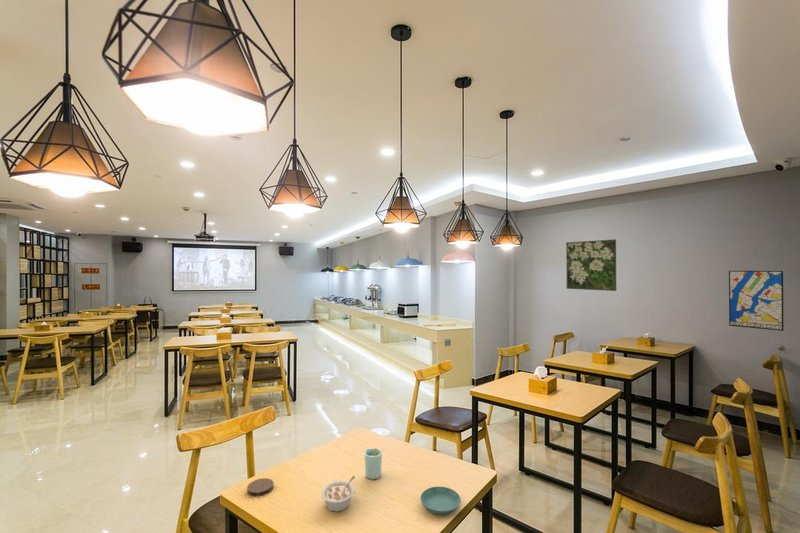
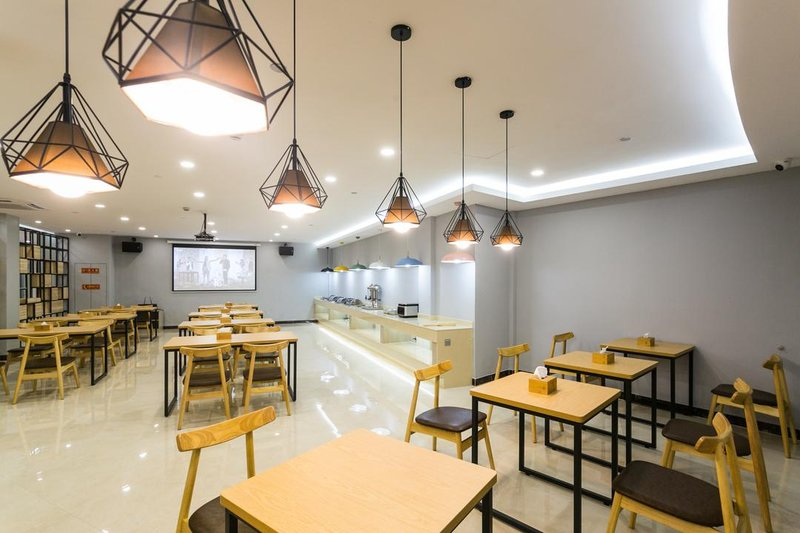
- coaster [246,477,275,497]
- legume [320,475,356,513]
- saucer [420,485,462,515]
- cup [364,447,383,481]
- wall art [728,270,785,332]
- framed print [565,238,617,292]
